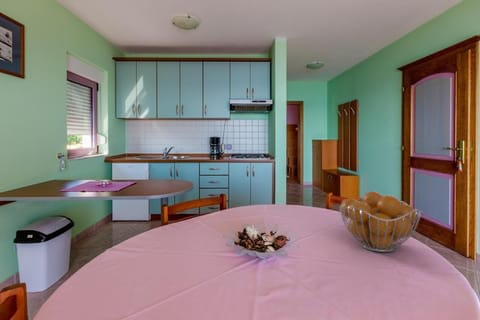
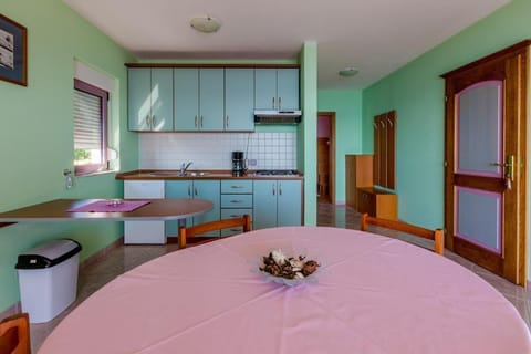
- fruit basket [339,190,422,253]
